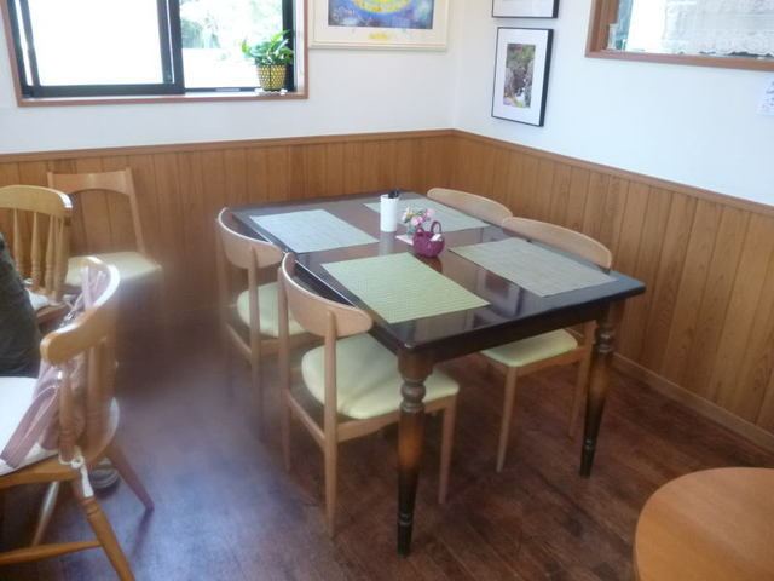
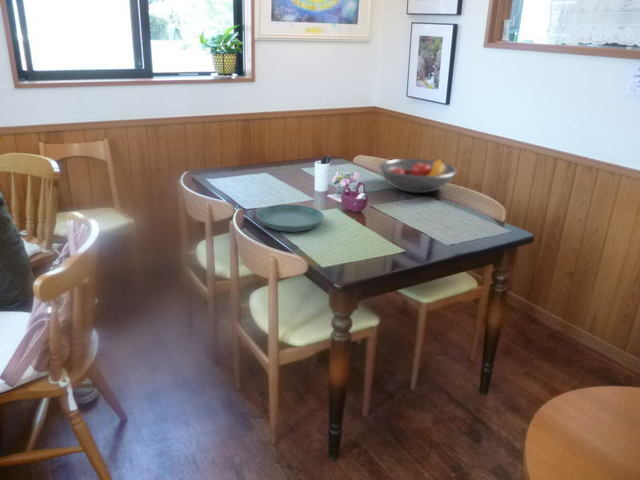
+ saucer [256,204,325,233]
+ fruit bowl [378,157,458,194]
